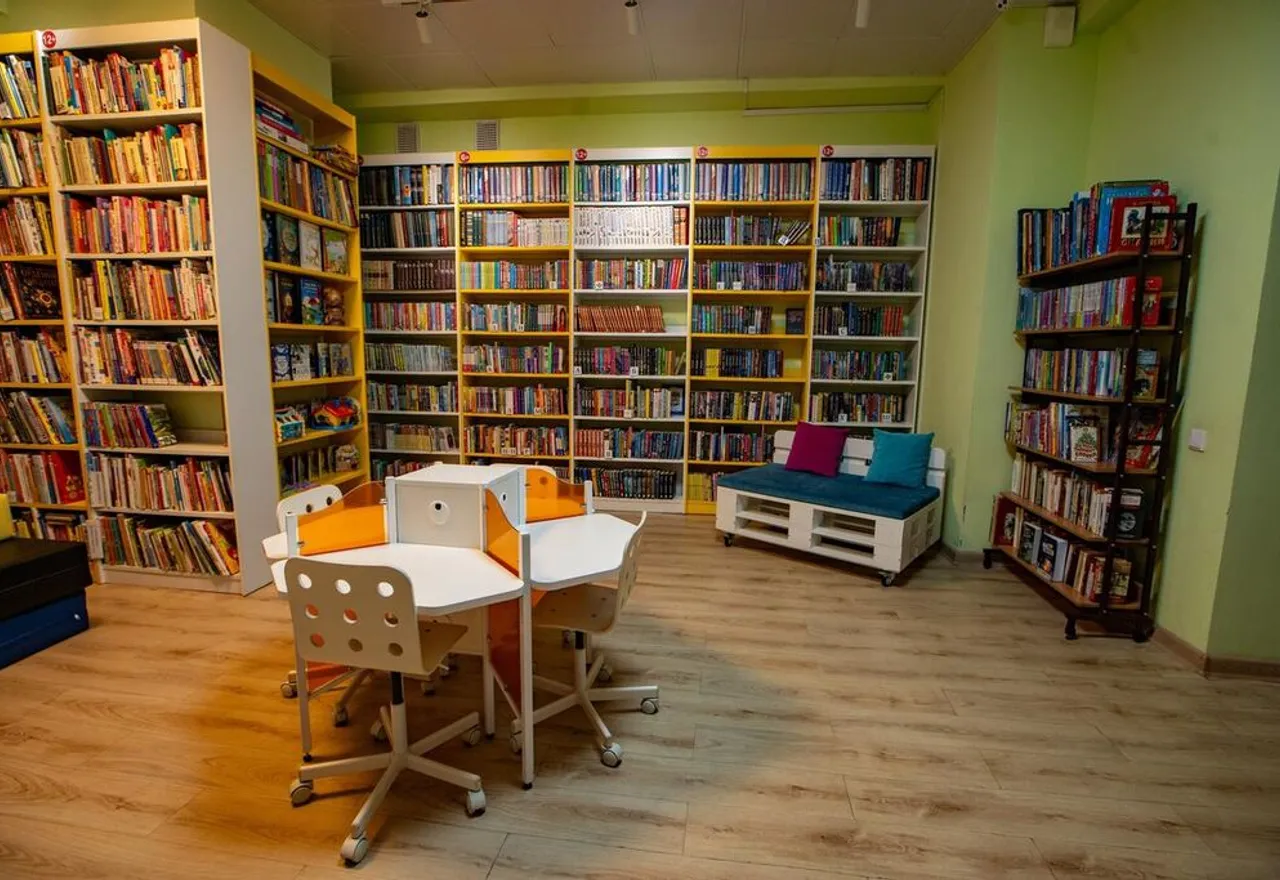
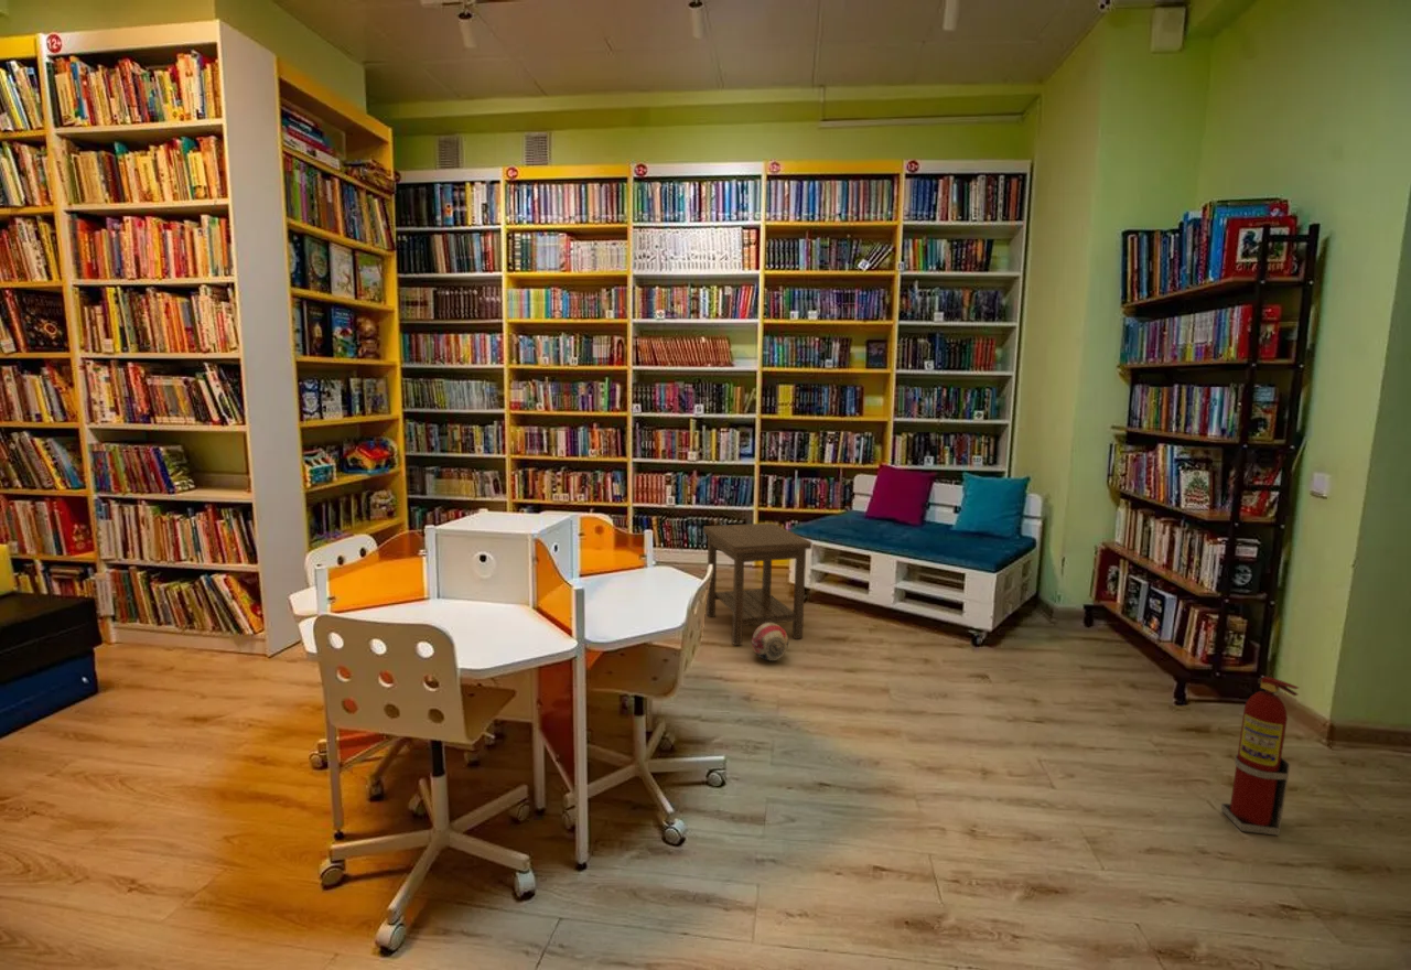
+ fire extinguisher [1220,676,1300,837]
+ ball [751,623,789,662]
+ side table [702,522,812,647]
